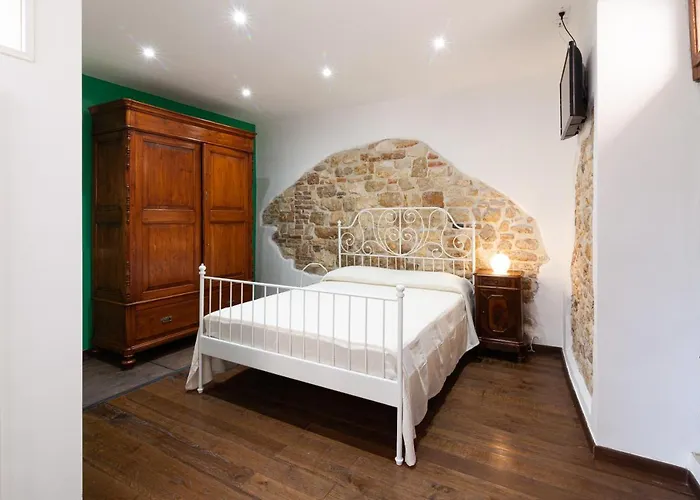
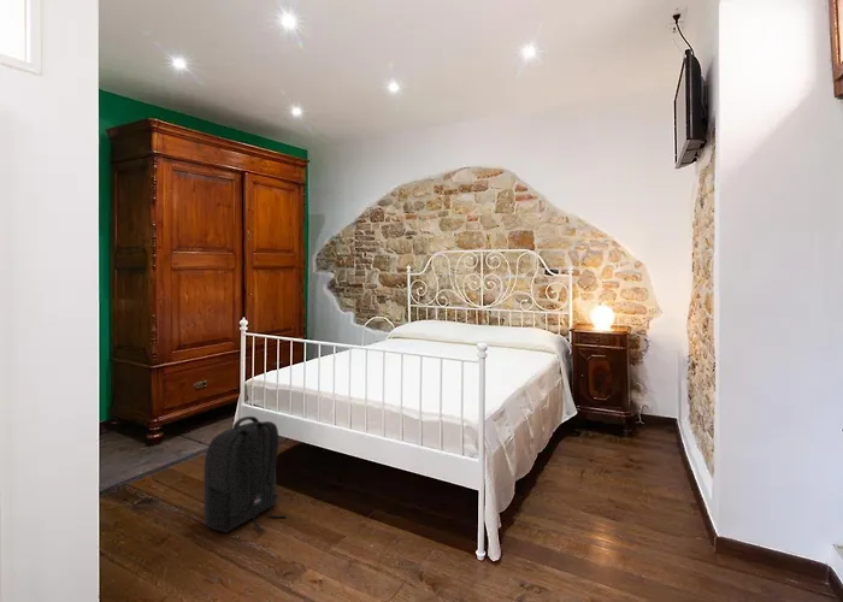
+ backpack [202,415,288,533]
